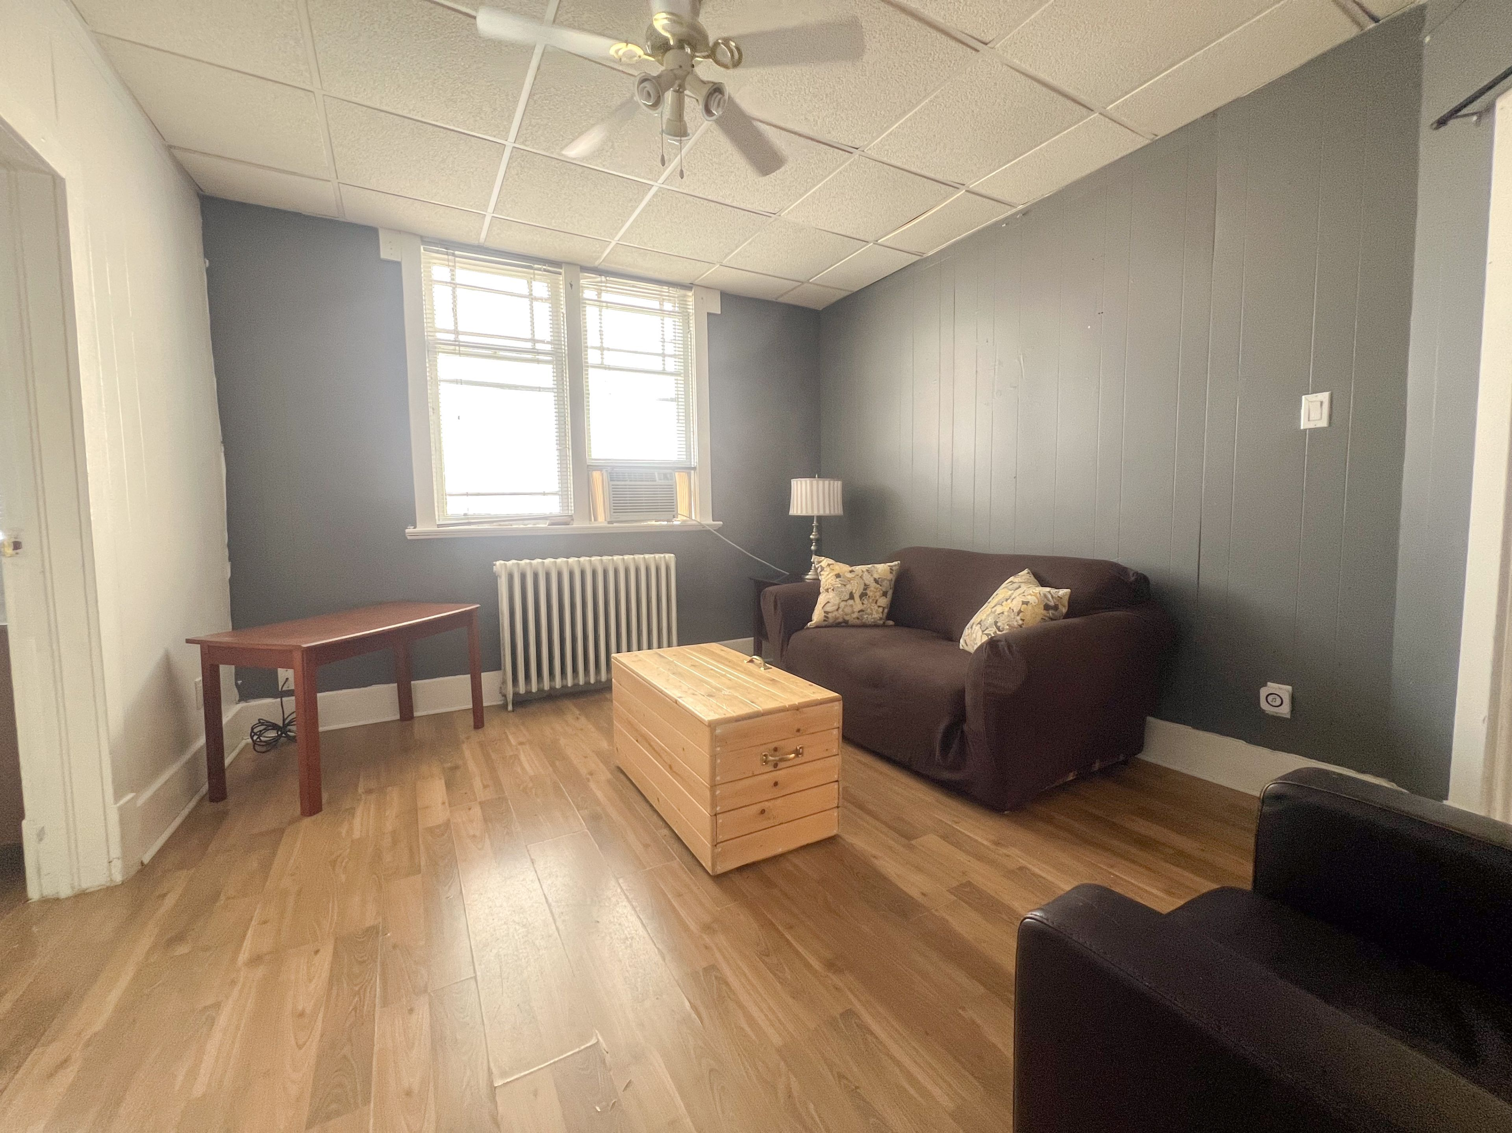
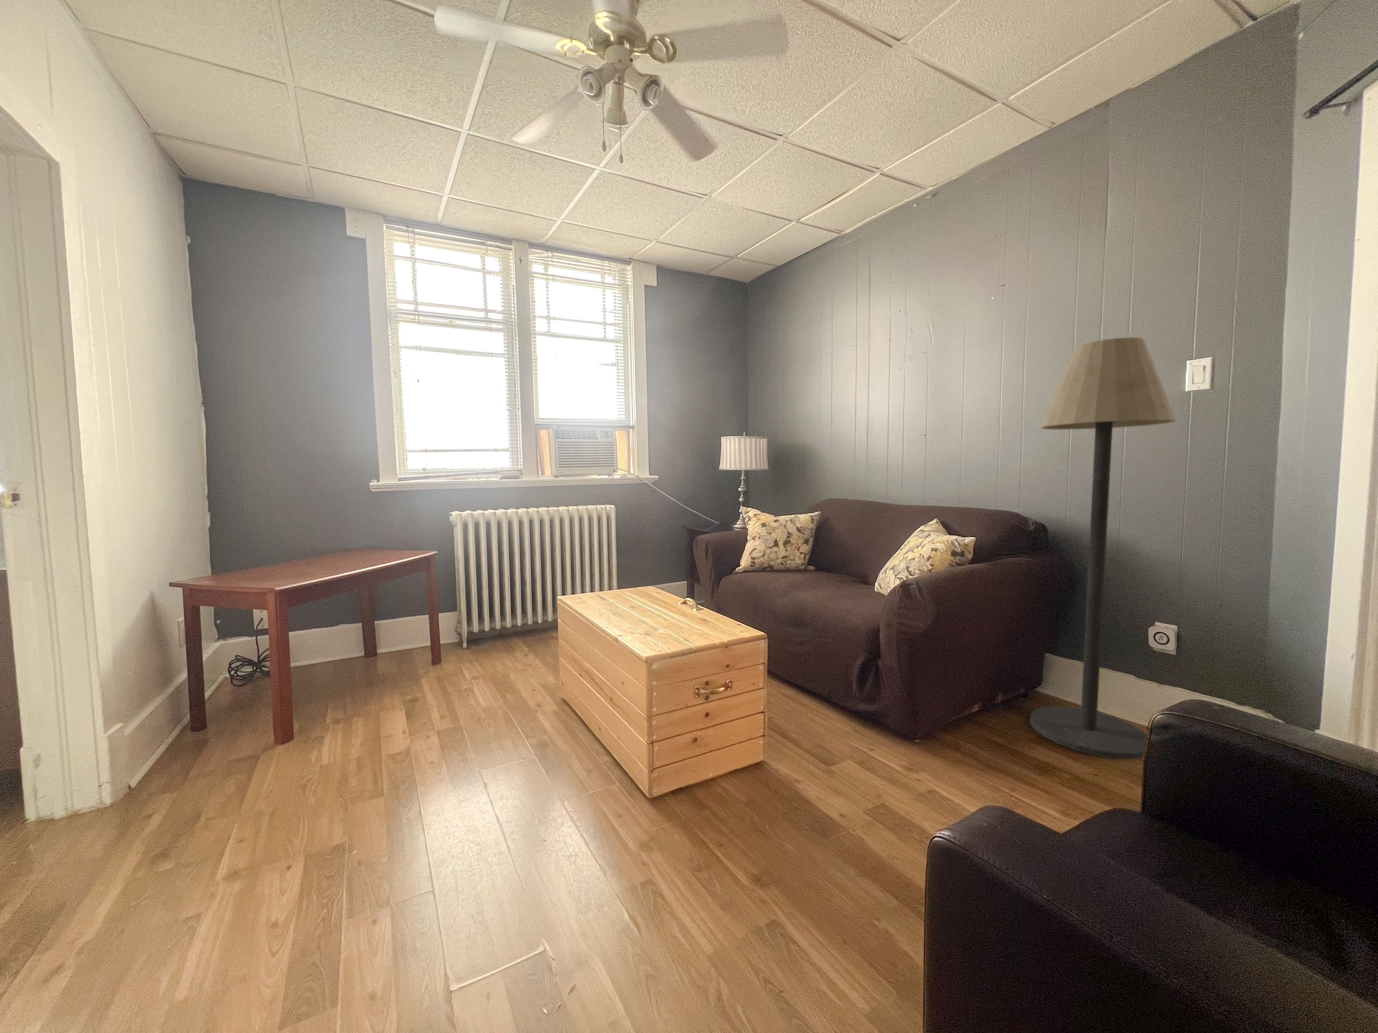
+ floor lamp [1030,337,1176,760]
